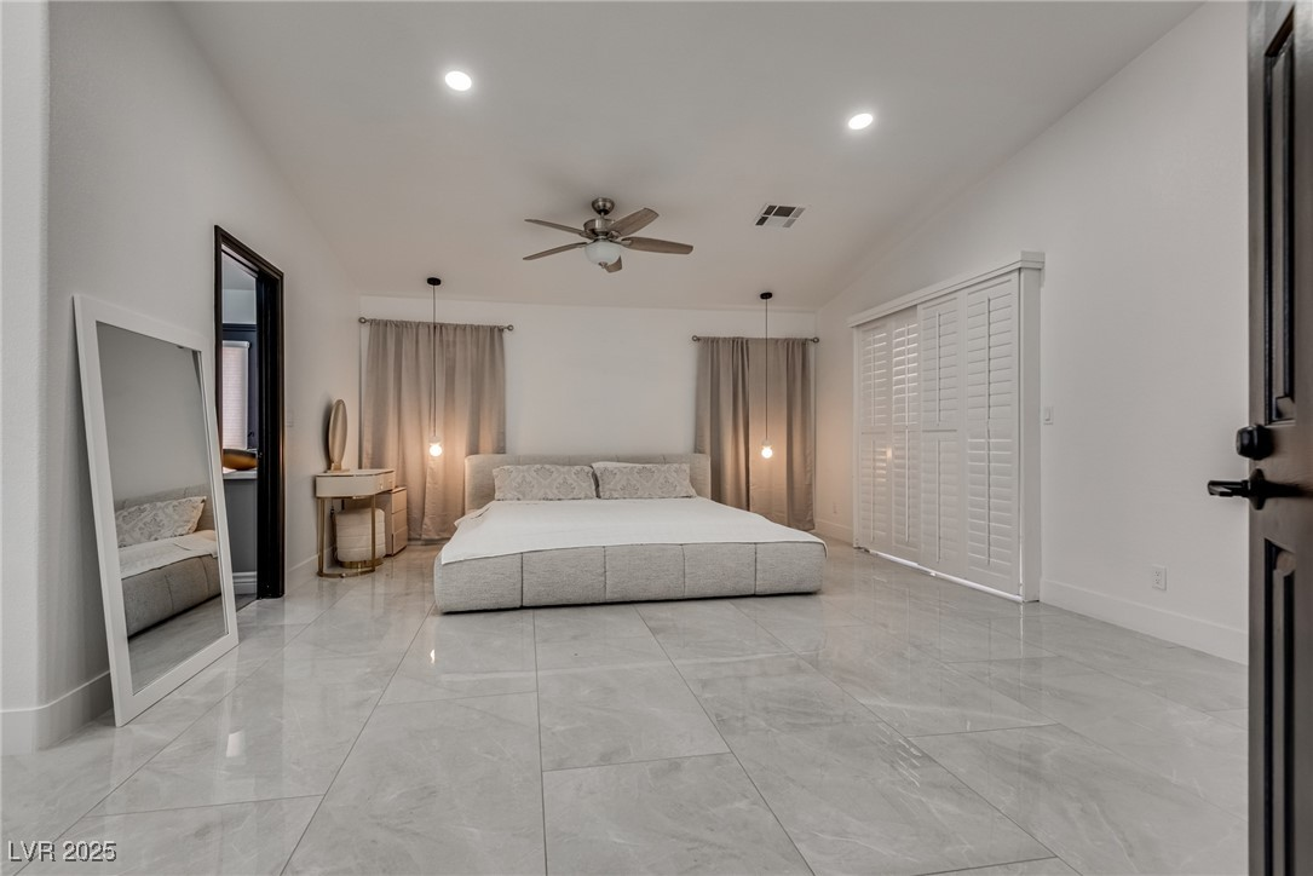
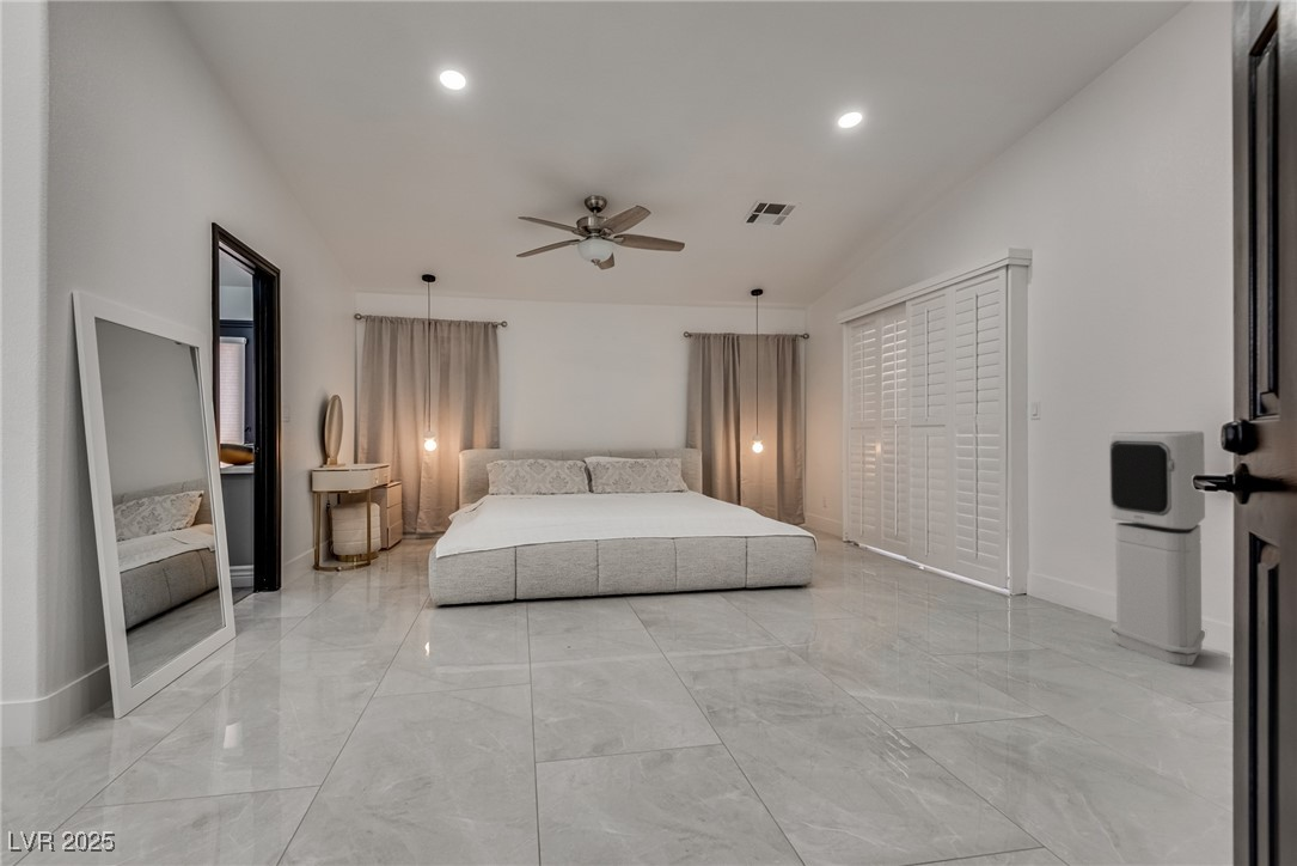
+ air purifier [1108,431,1206,666]
